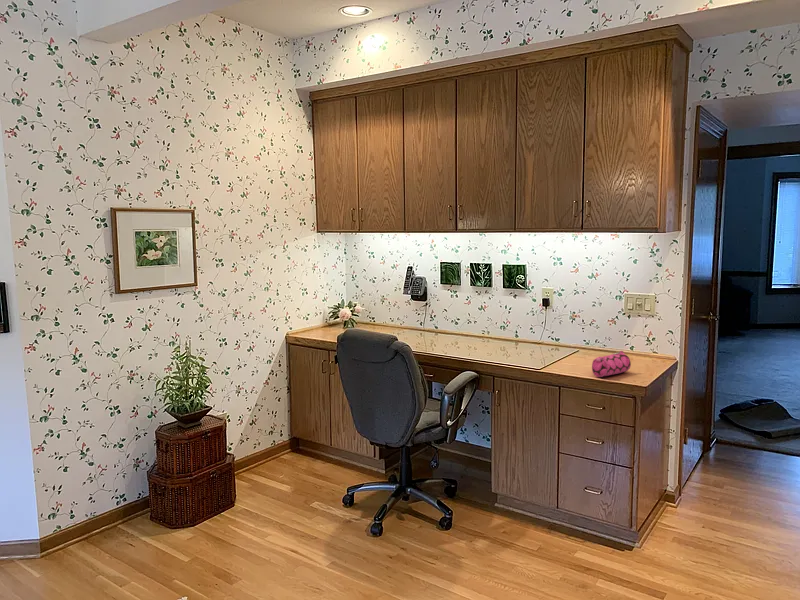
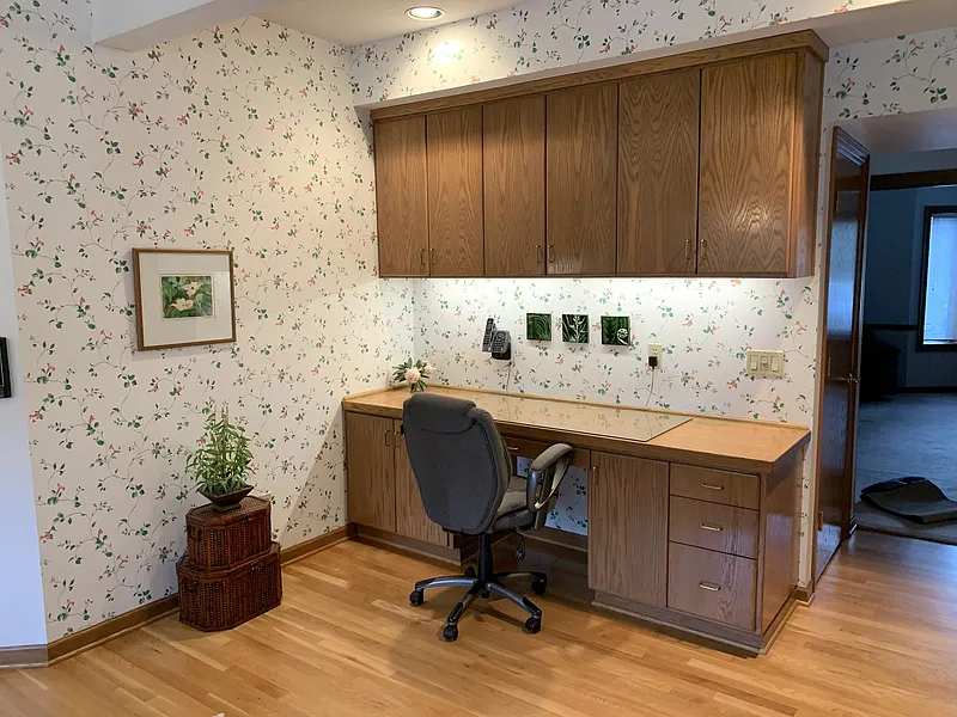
- pencil case [591,350,632,378]
